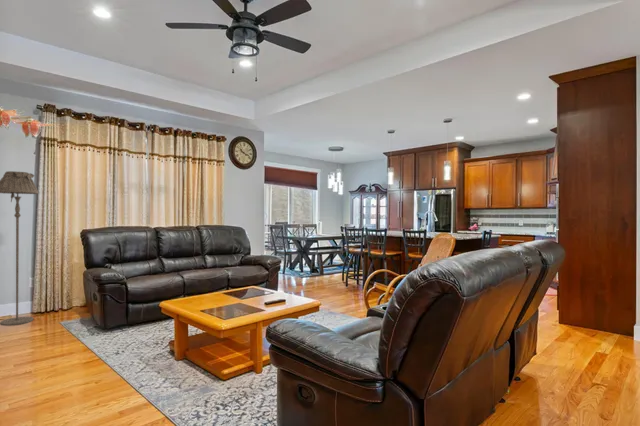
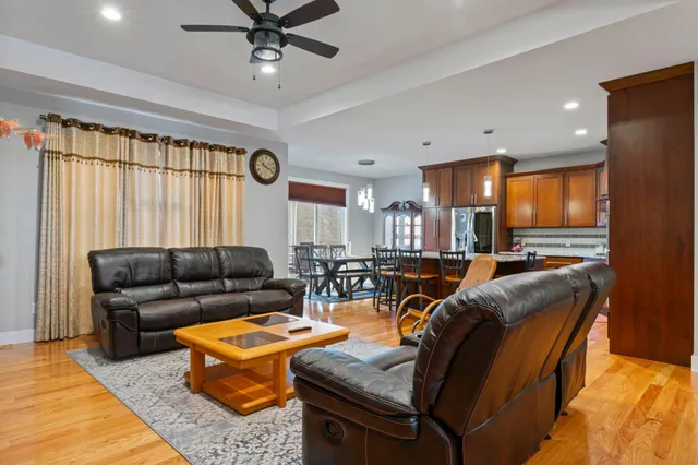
- floor lamp [0,170,39,327]
